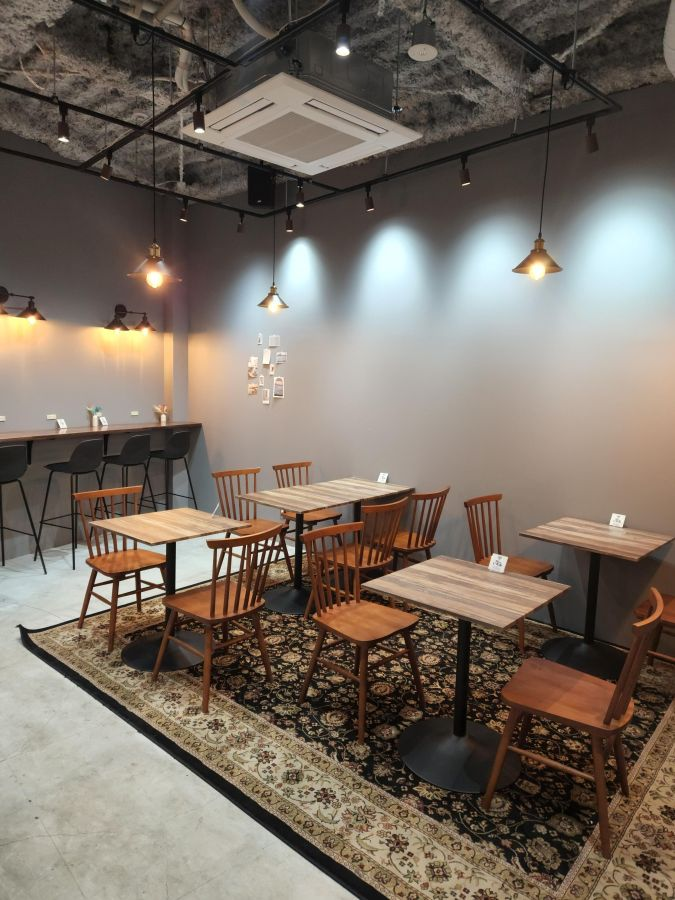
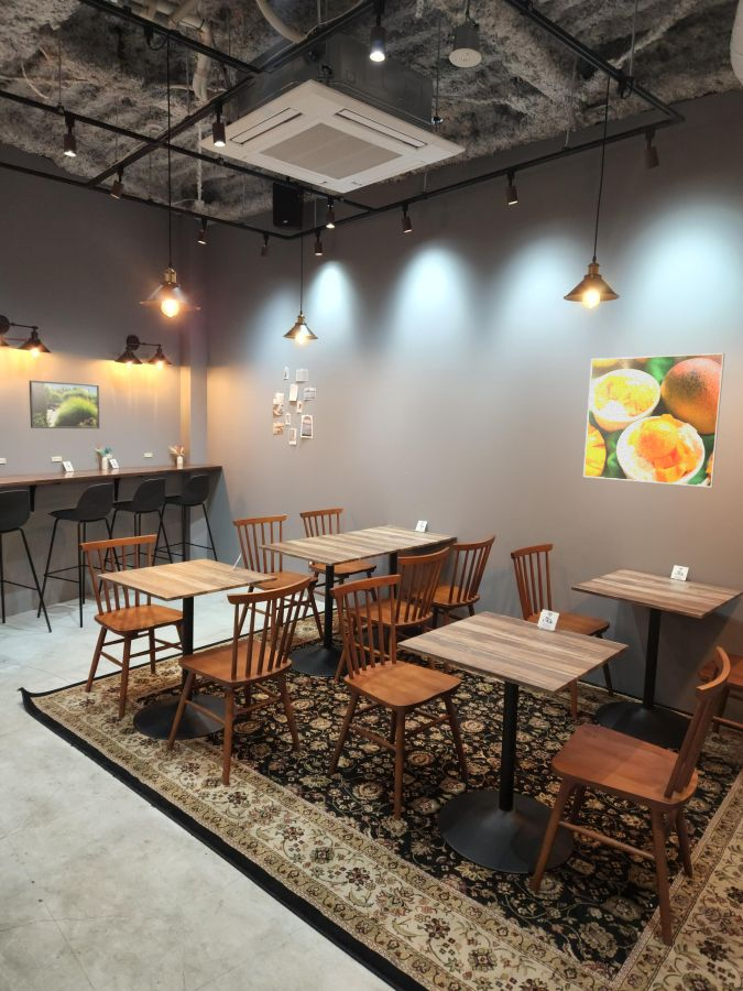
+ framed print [582,352,725,488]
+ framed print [29,380,100,429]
